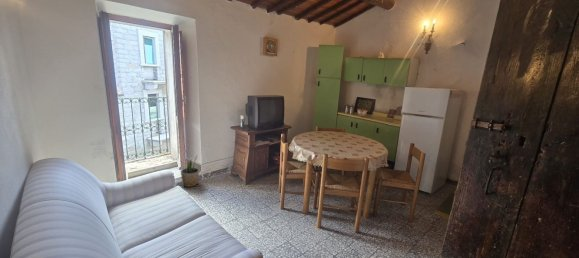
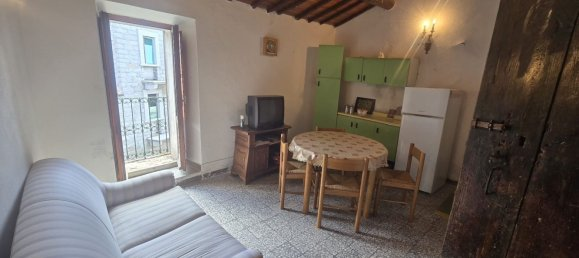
- potted plant [180,155,200,188]
